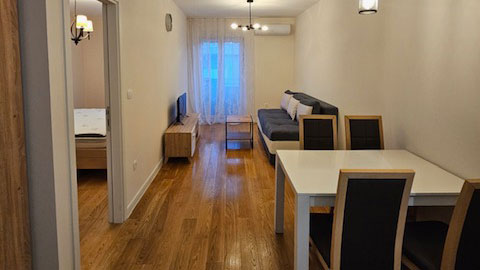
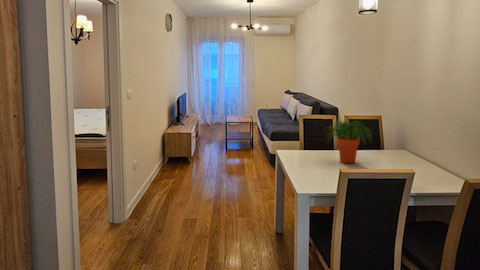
+ potted plant [324,119,373,164]
